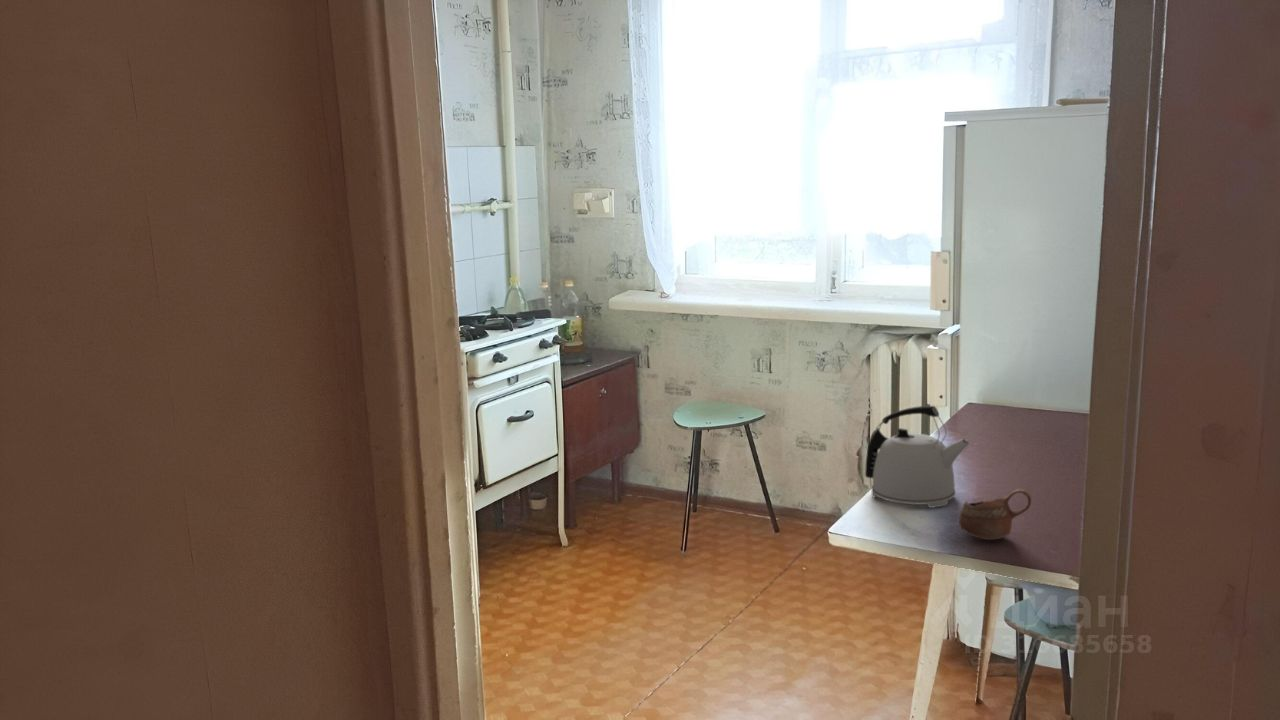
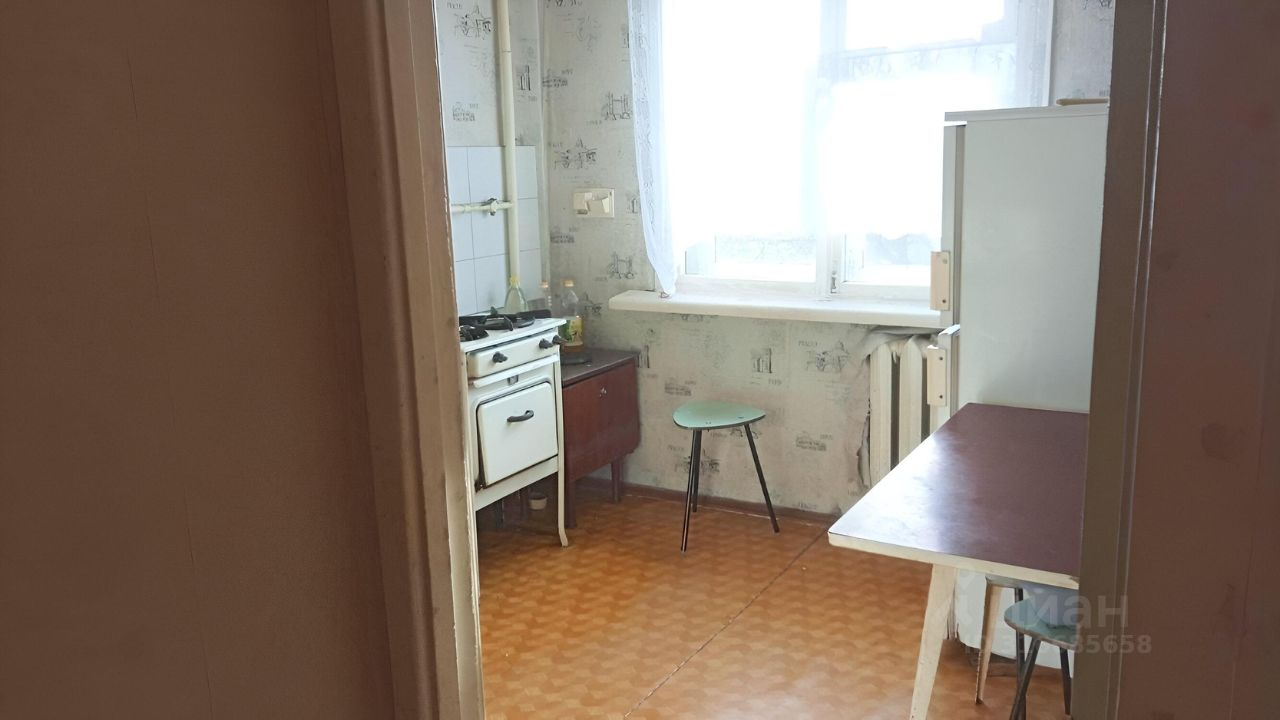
- kettle [864,405,971,509]
- cup [958,488,1032,541]
